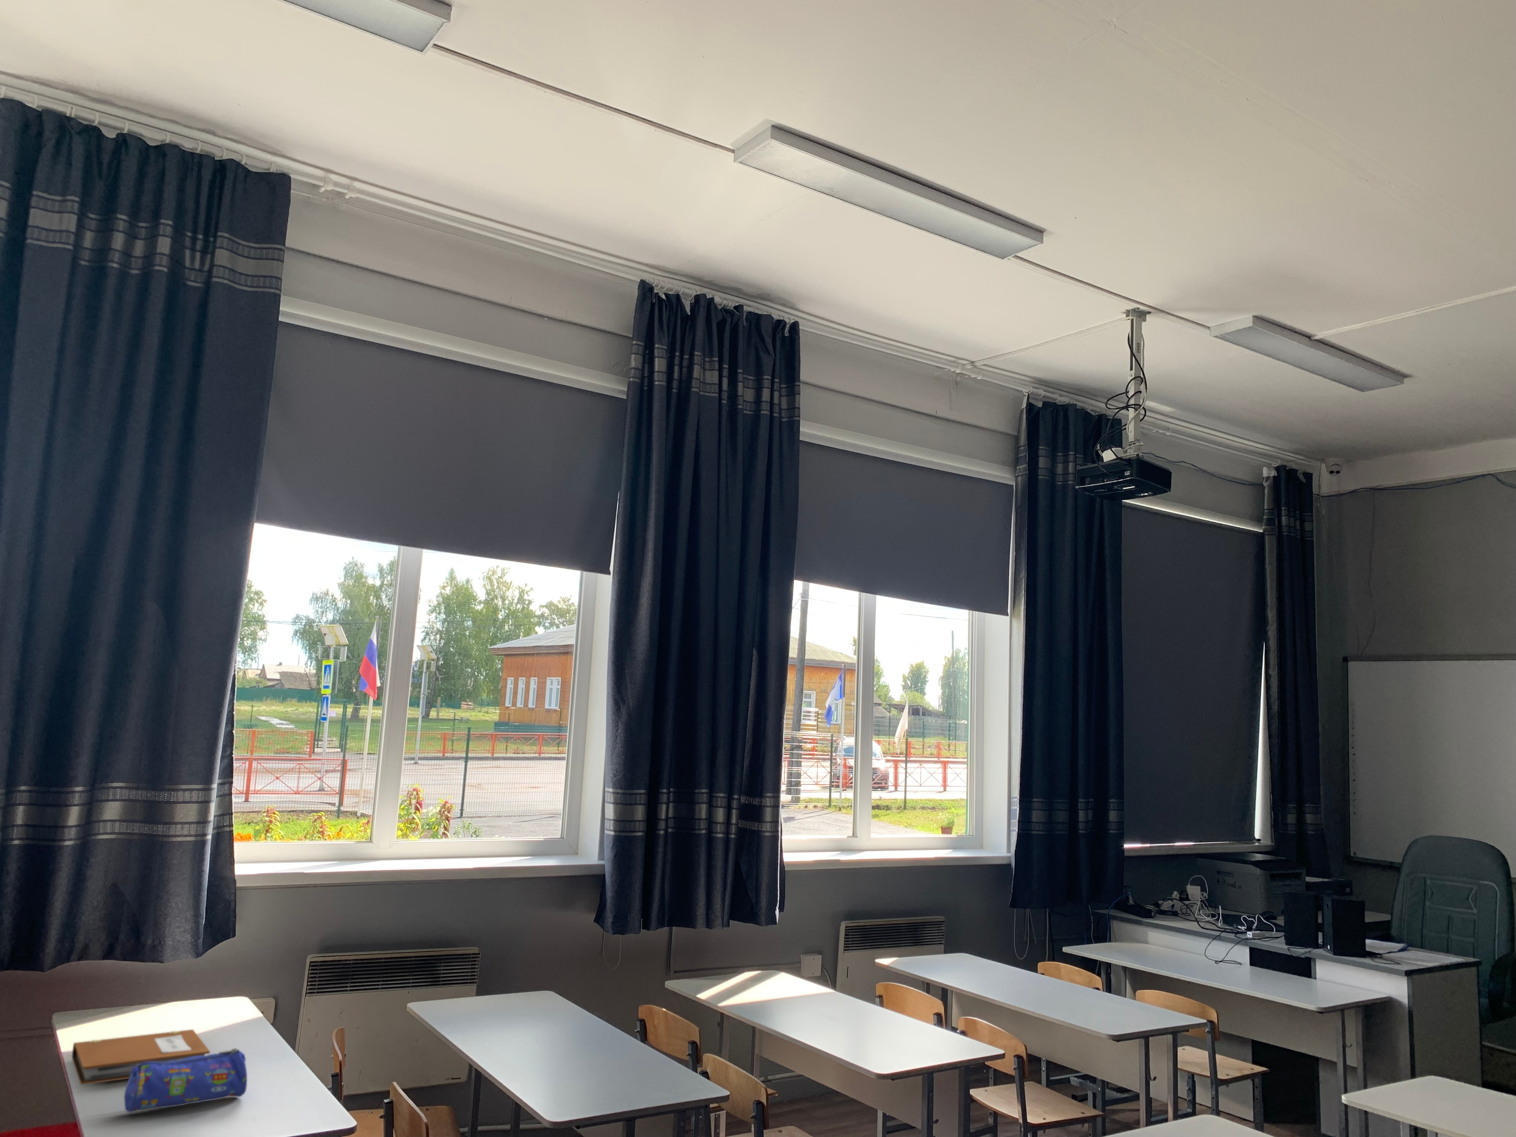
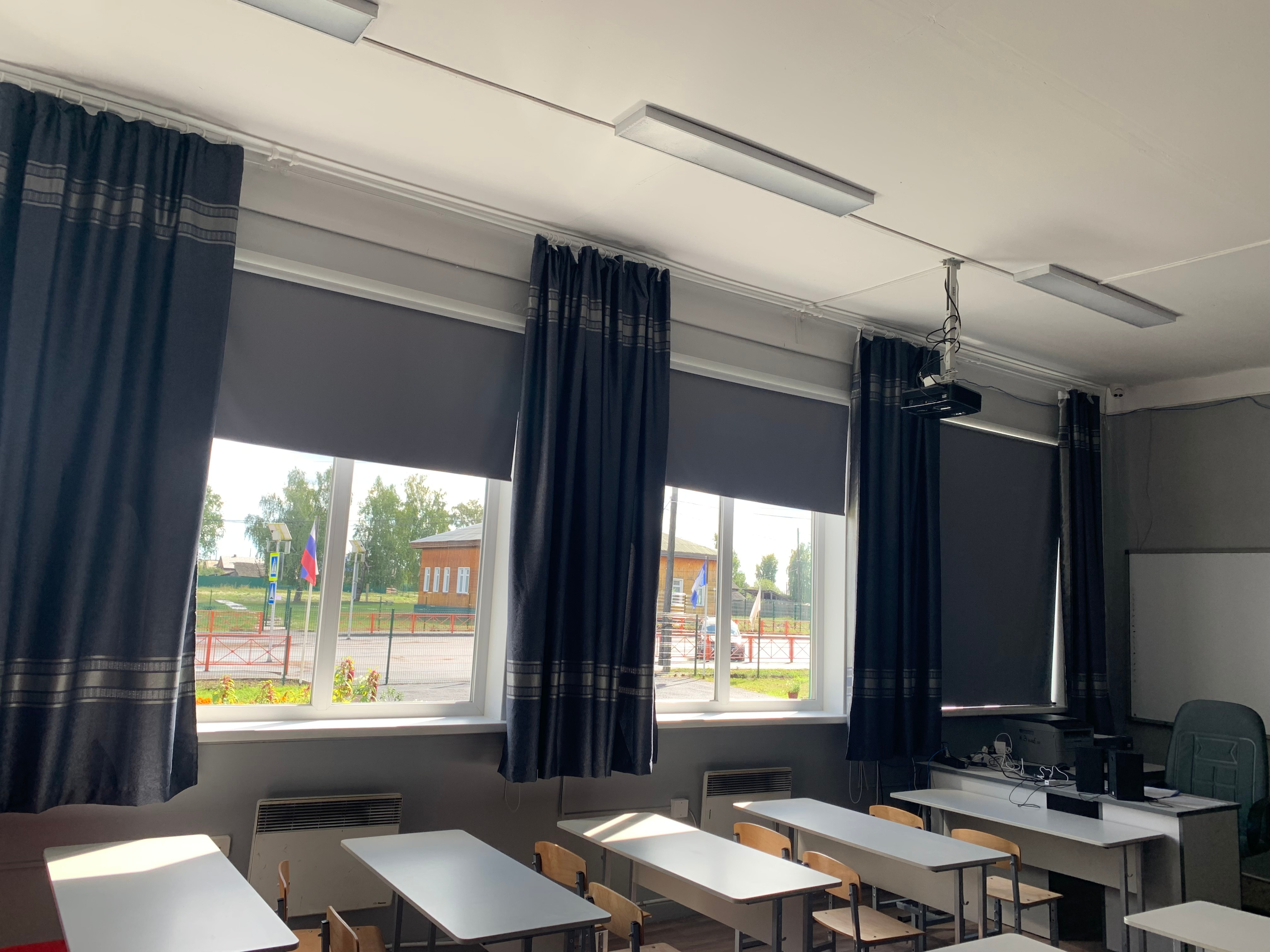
- notebook [72,1030,210,1086]
- pencil case [124,1047,247,1113]
